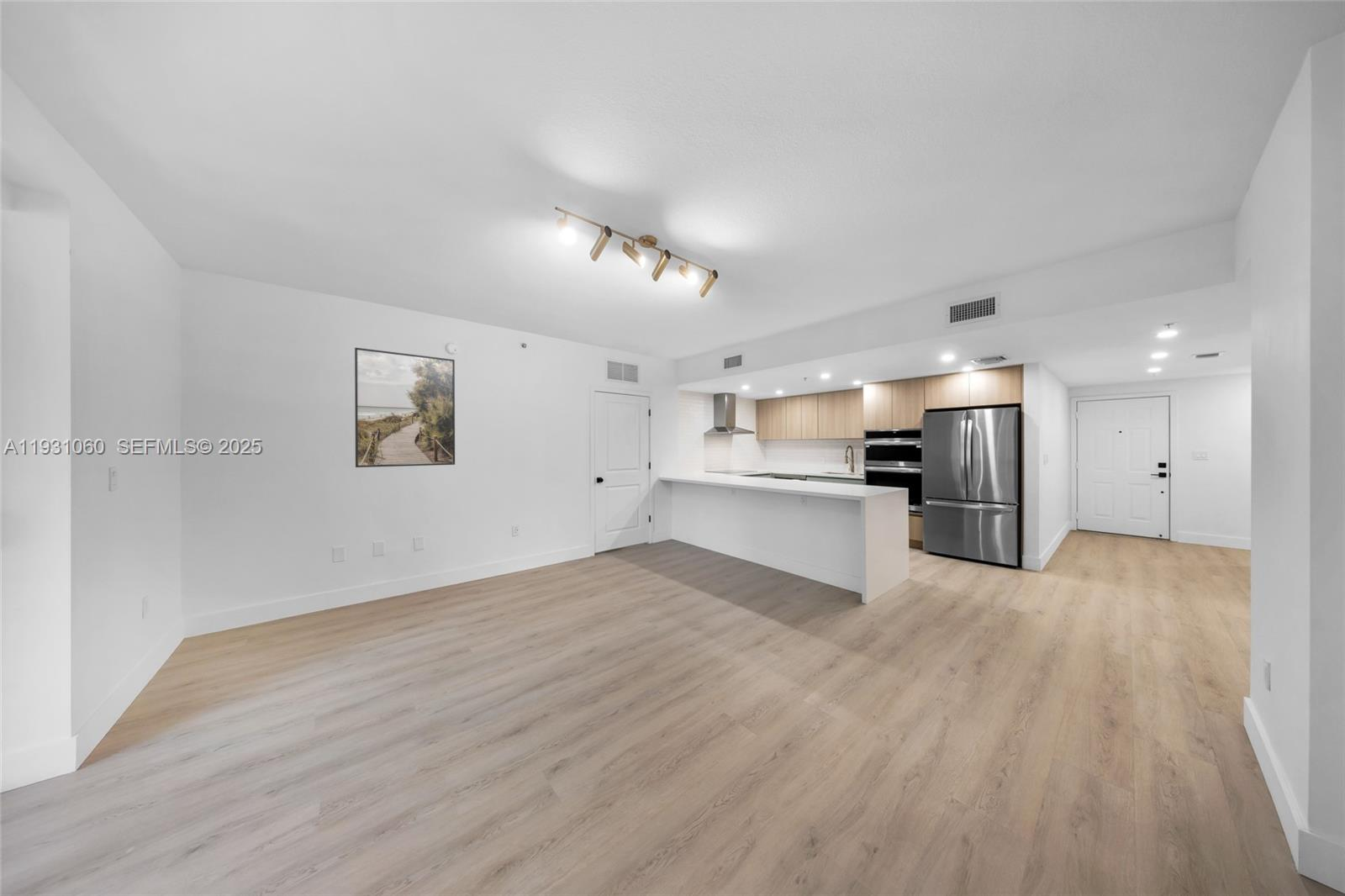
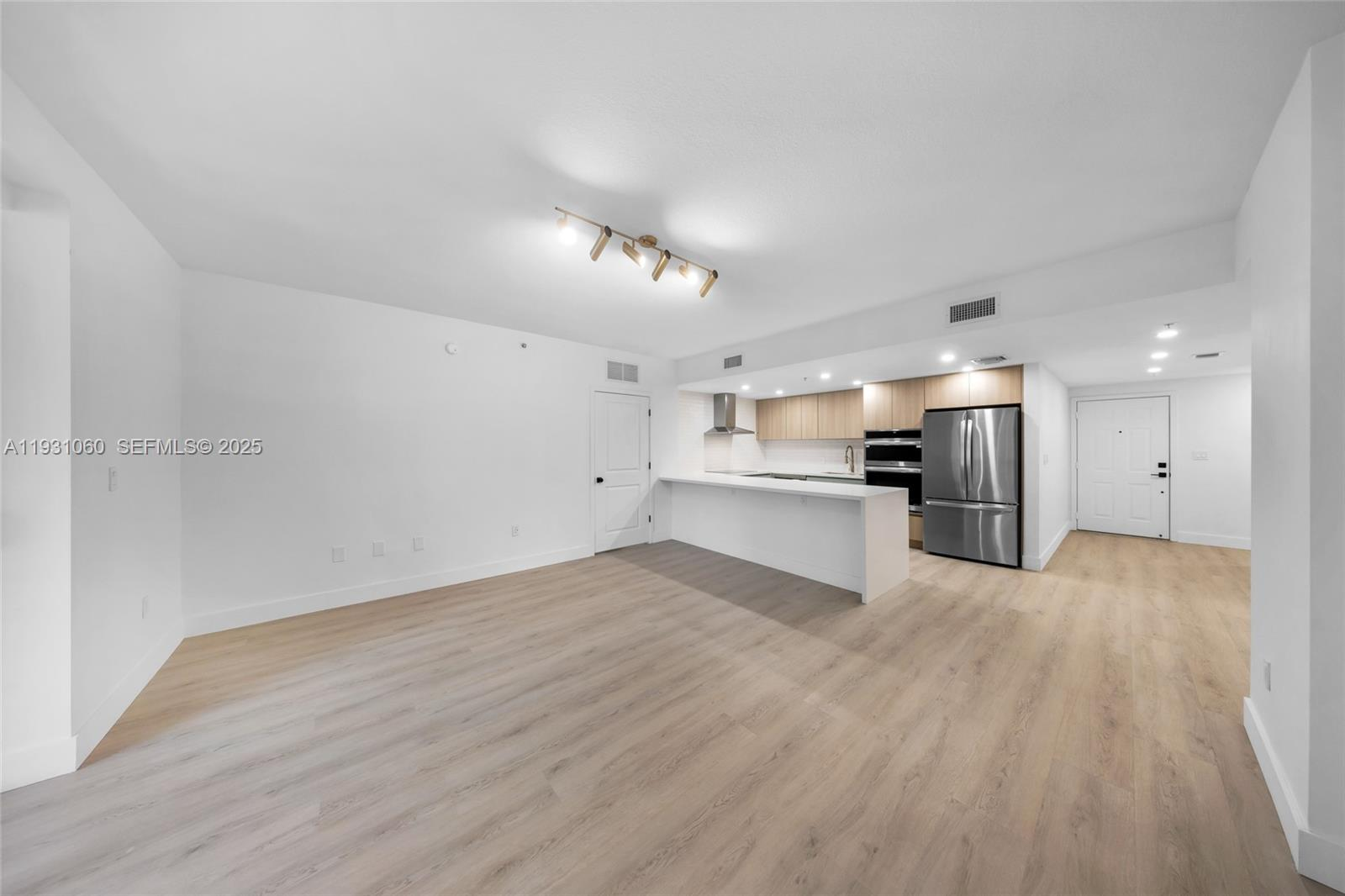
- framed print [354,347,456,468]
